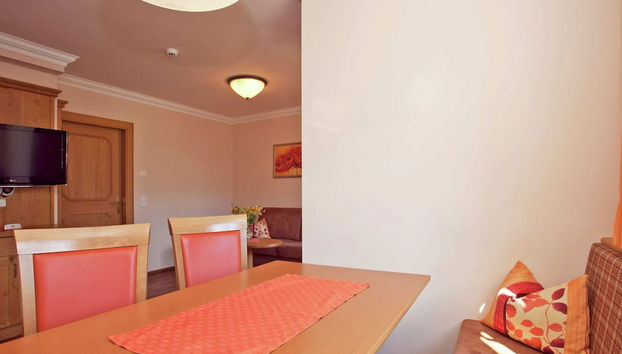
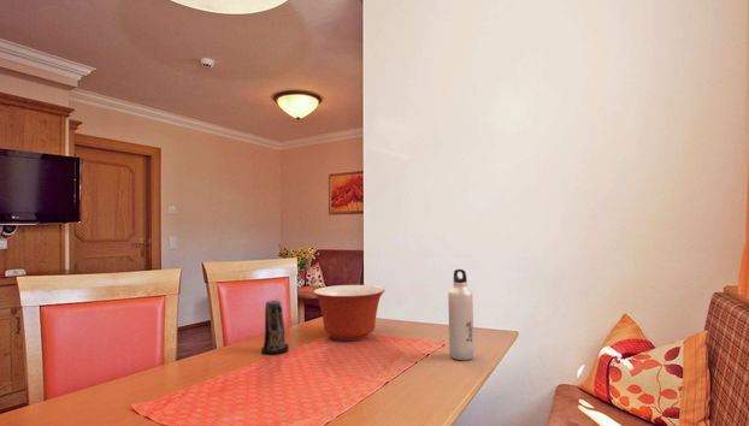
+ water bottle [447,268,476,361]
+ candle [260,300,290,355]
+ mixing bowl [312,284,385,342]
